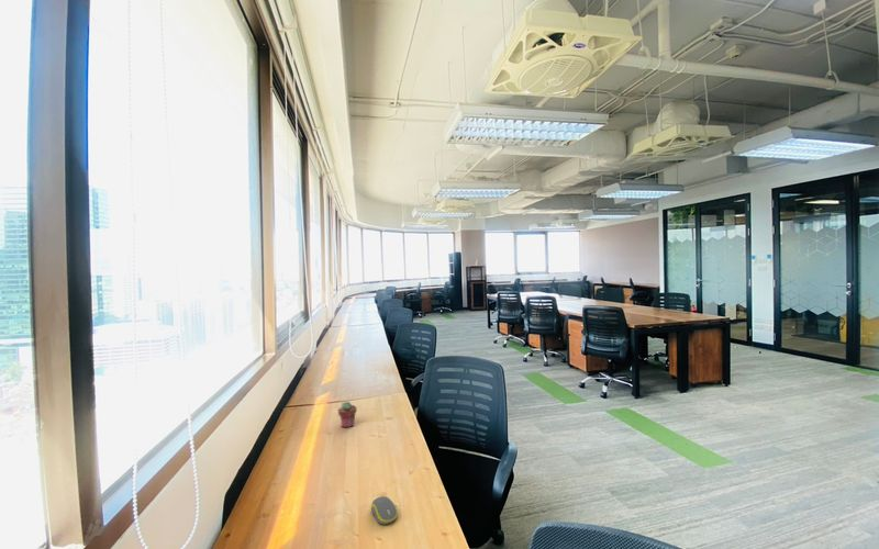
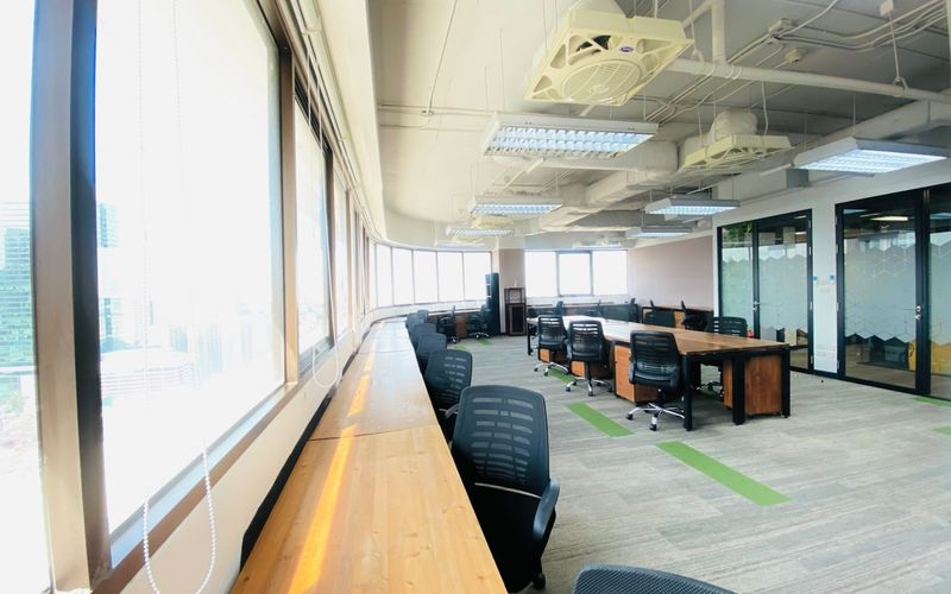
- potted succulent [337,401,357,428]
- computer mouse [370,495,399,526]
